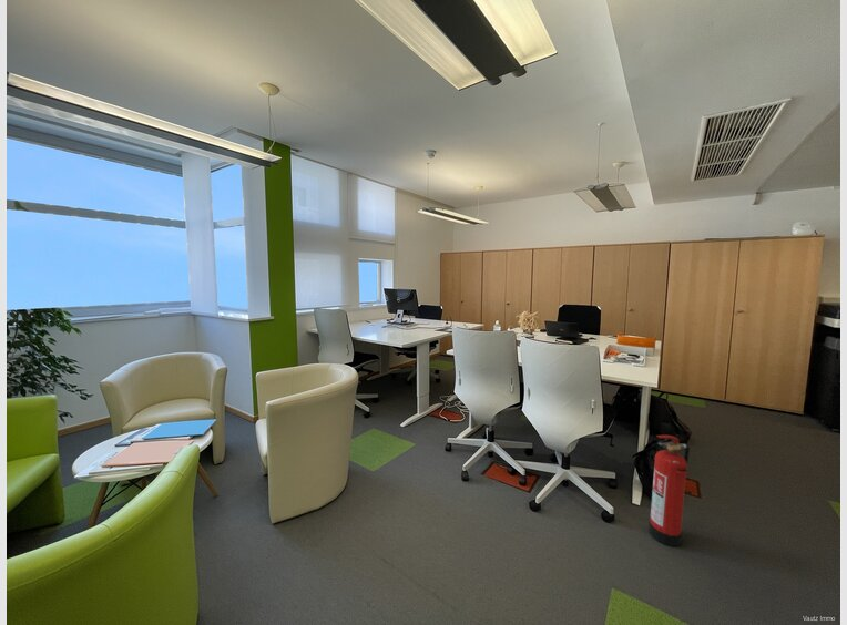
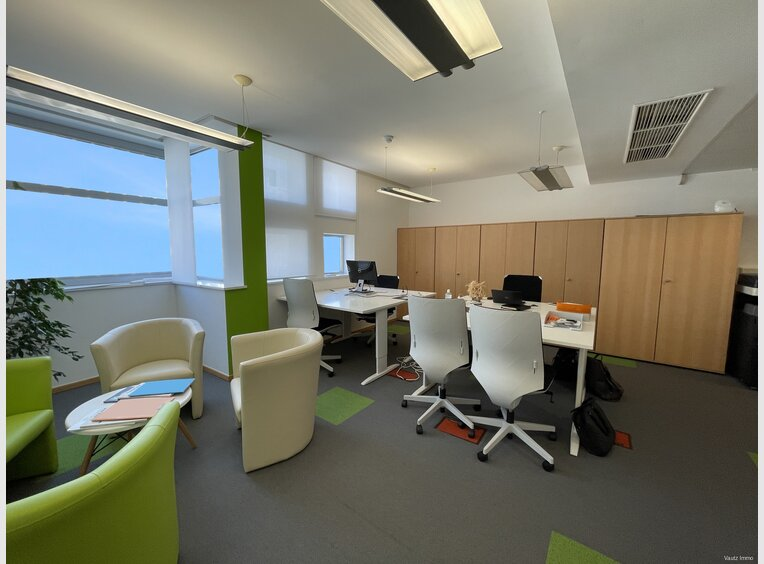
- fire extinguisher [647,434,691,547]
